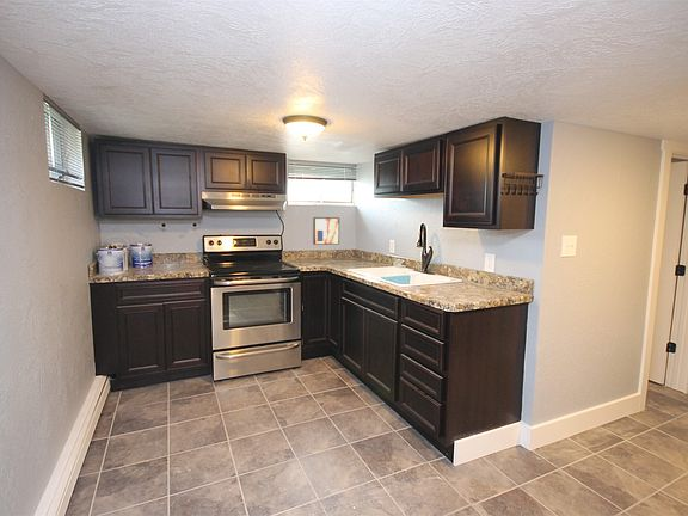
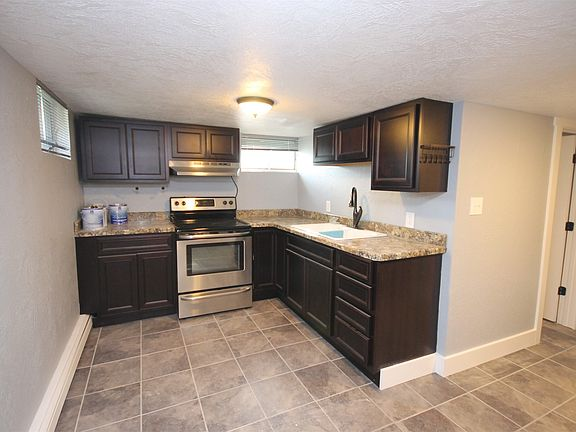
- wall art [312,216,340,246]
